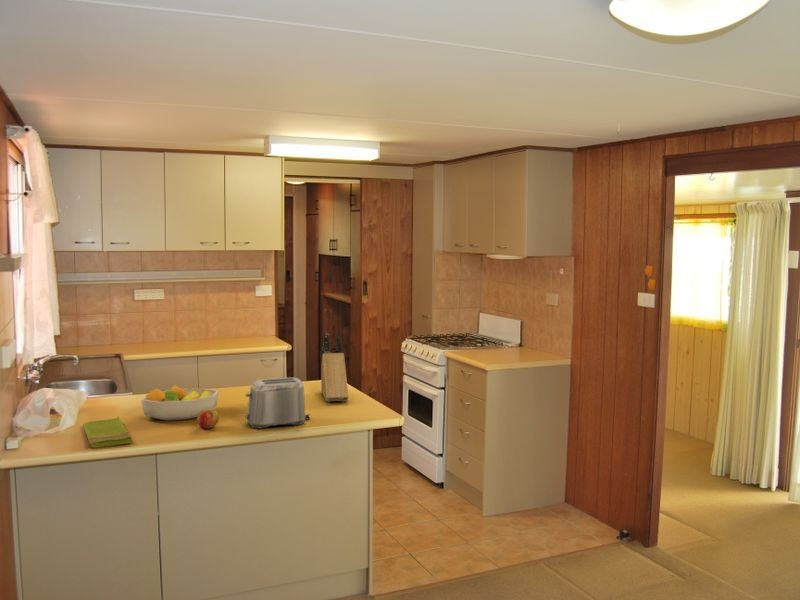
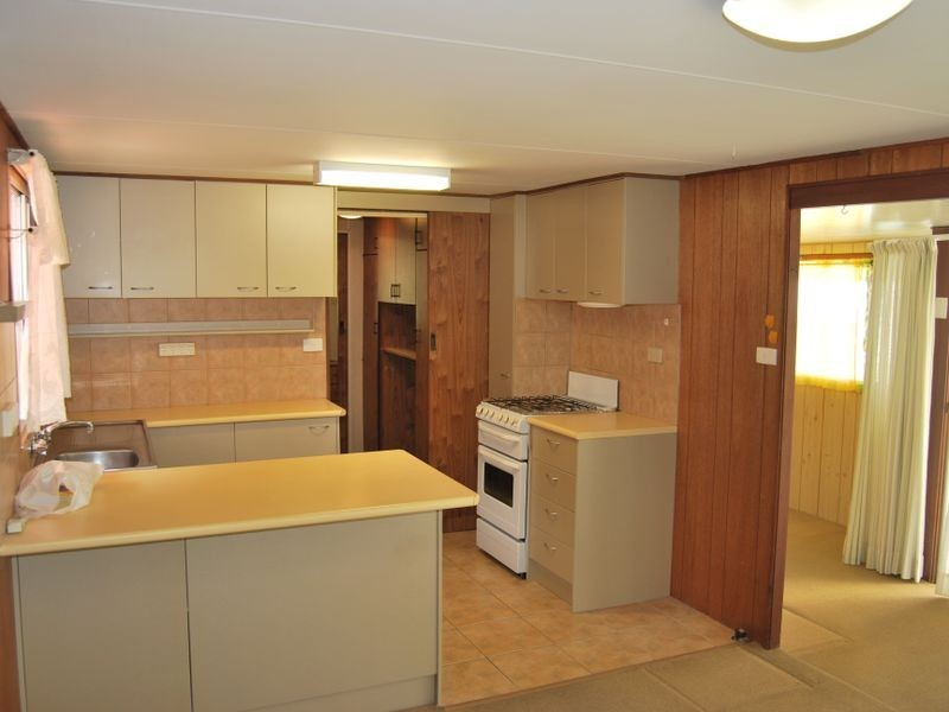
- apple [196,409,220,430]
- fruit bowl [140,384,220,422]
- knife block [320,332,349,403]
- toaster [244,377,312,430]
- dish towel [82,416,133,449]
